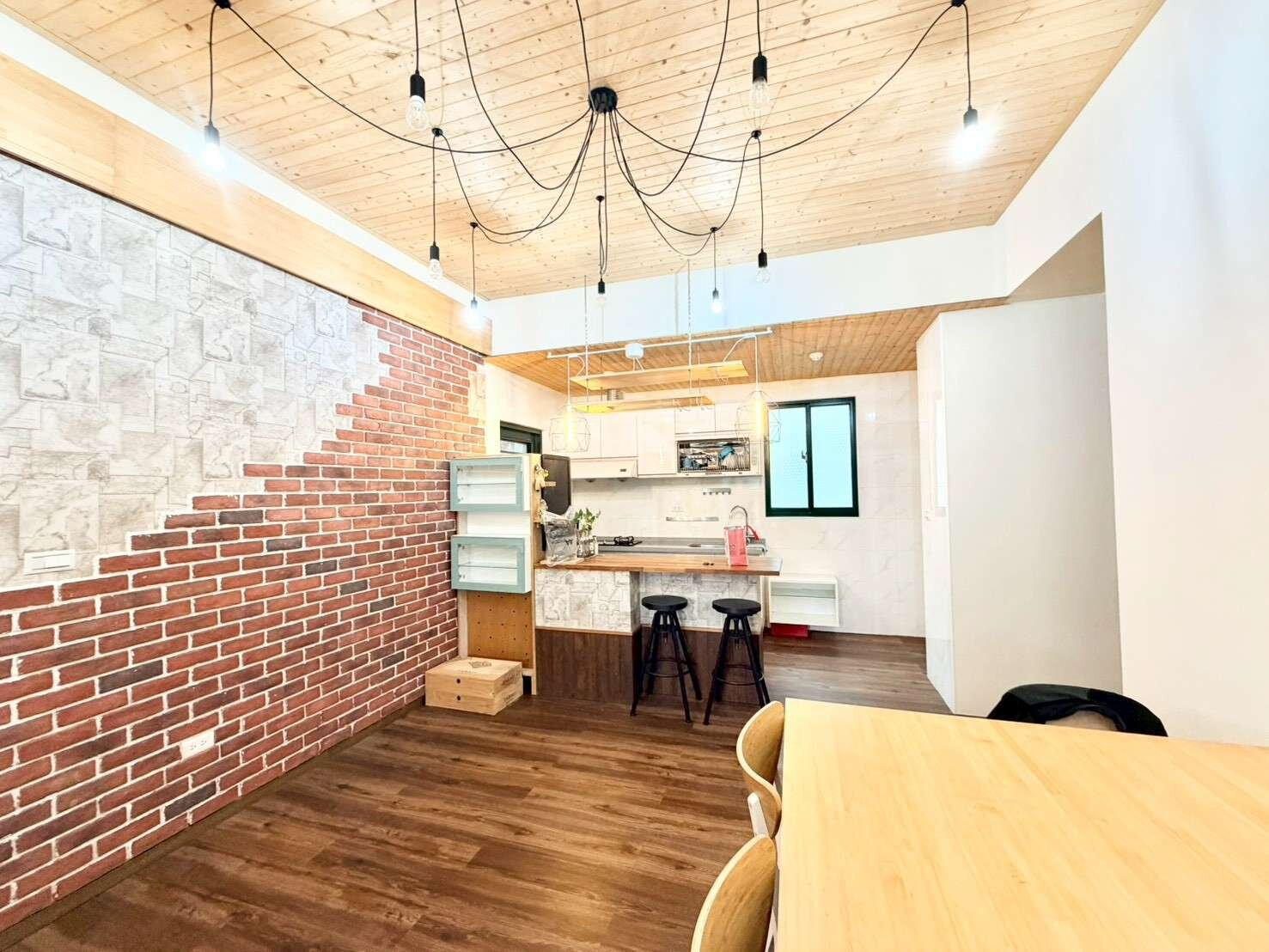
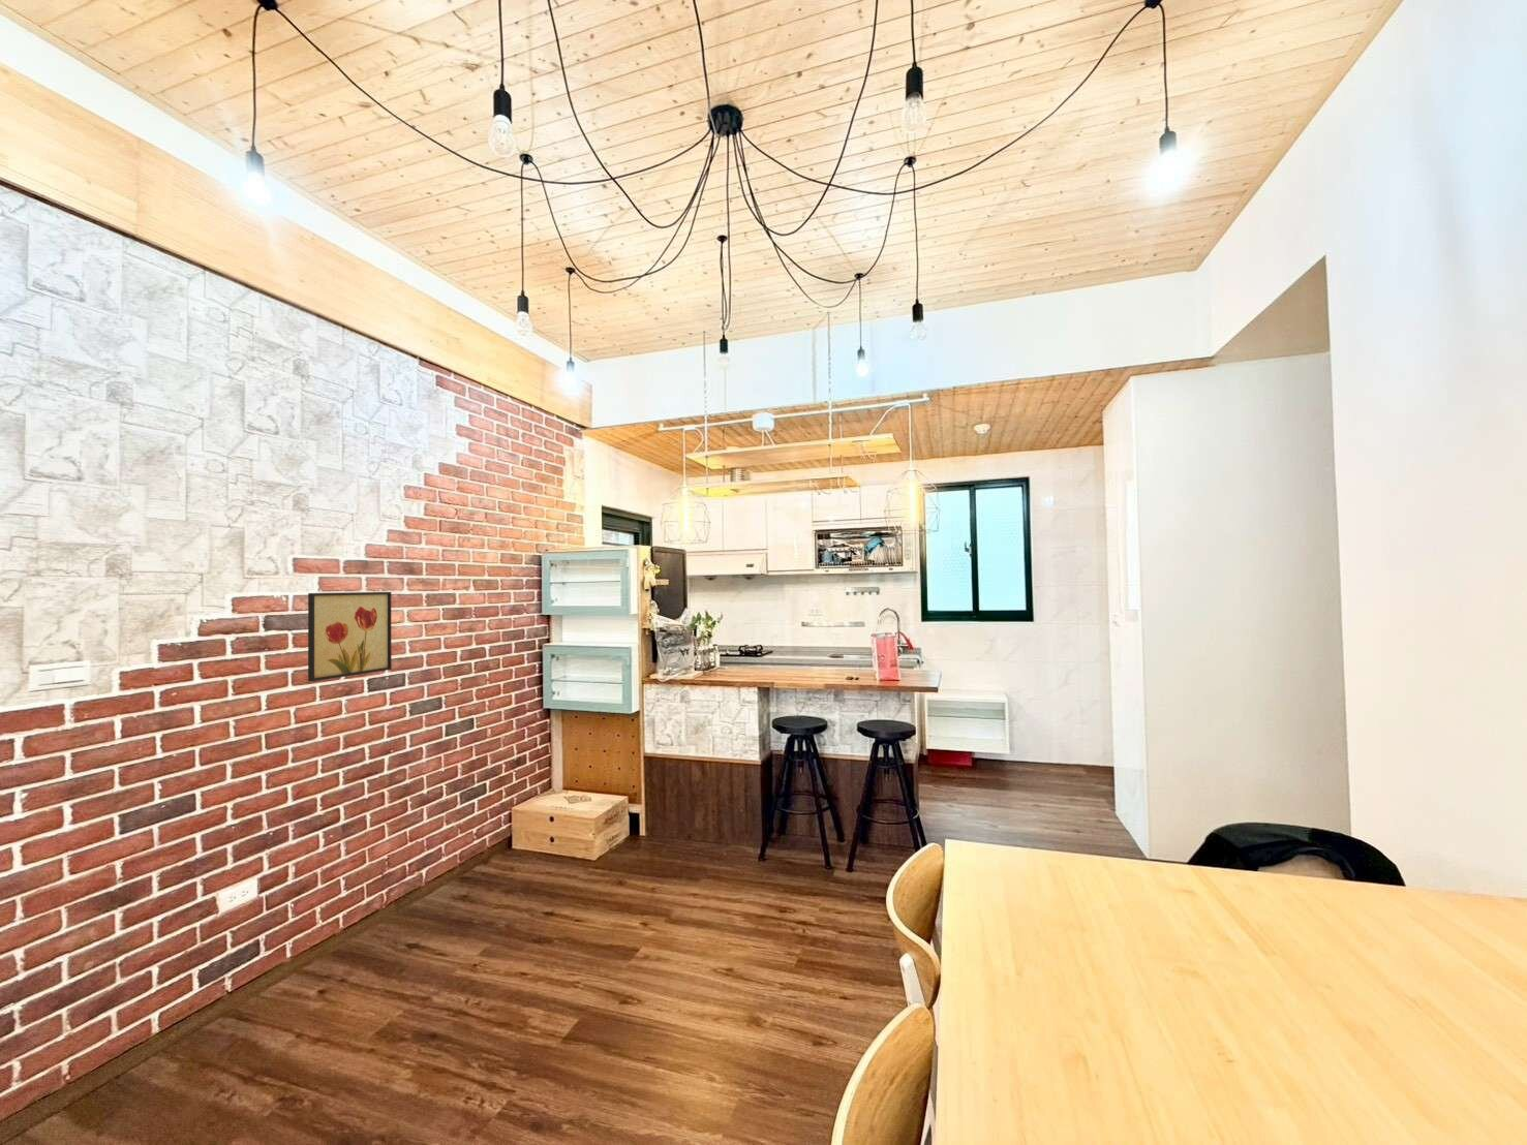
+ wall art [307,591,392,682]
